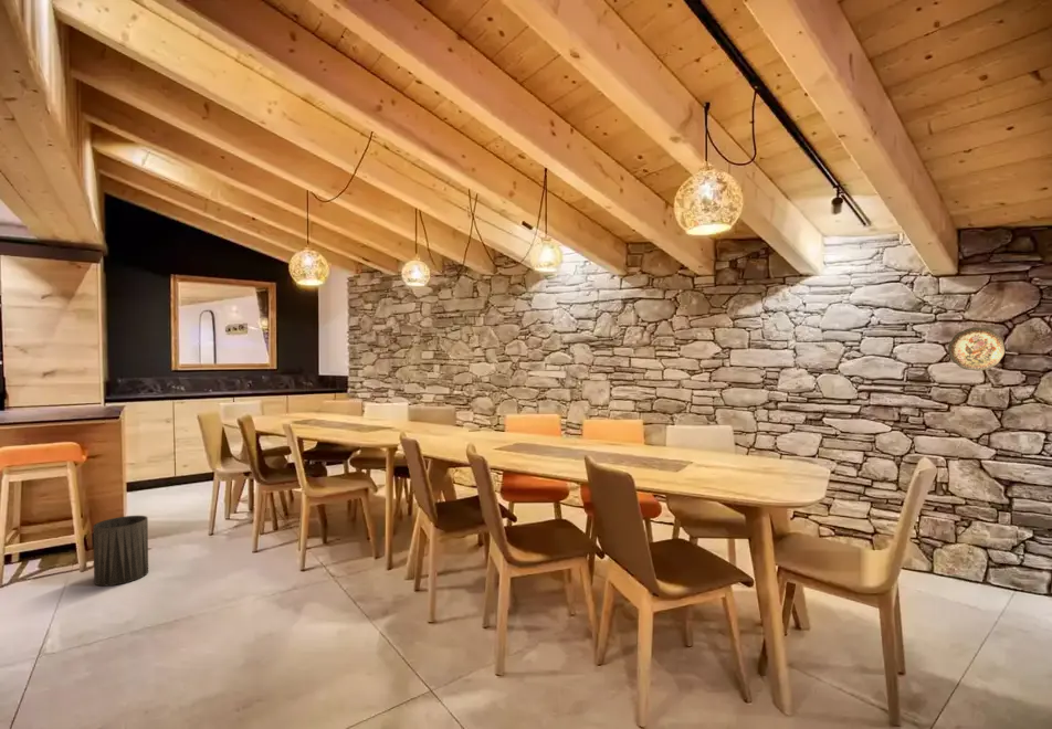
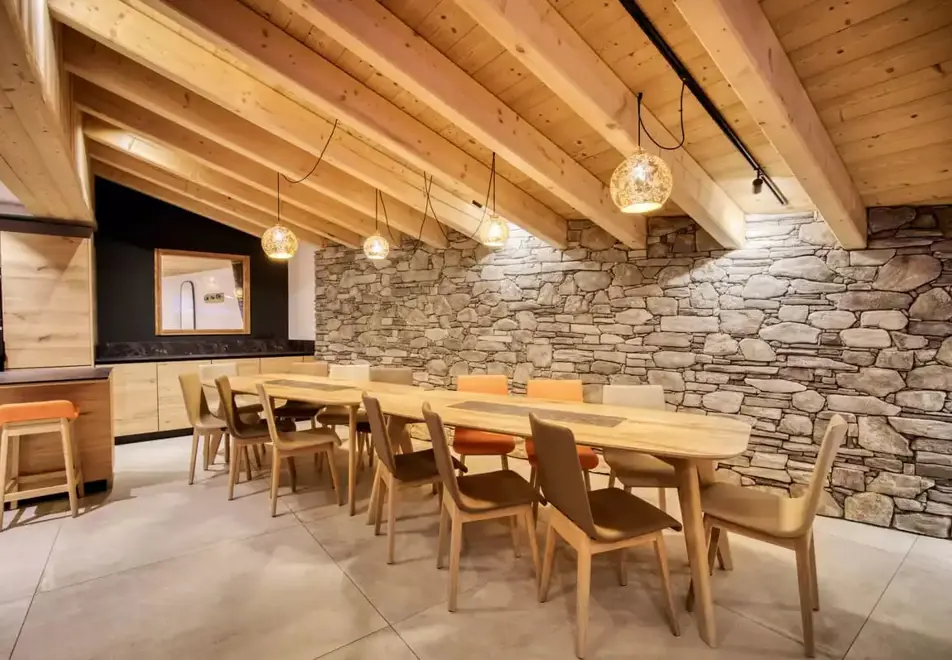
- decorative plate [947,327,1007,372]
- trash can [92,515,149,587]
